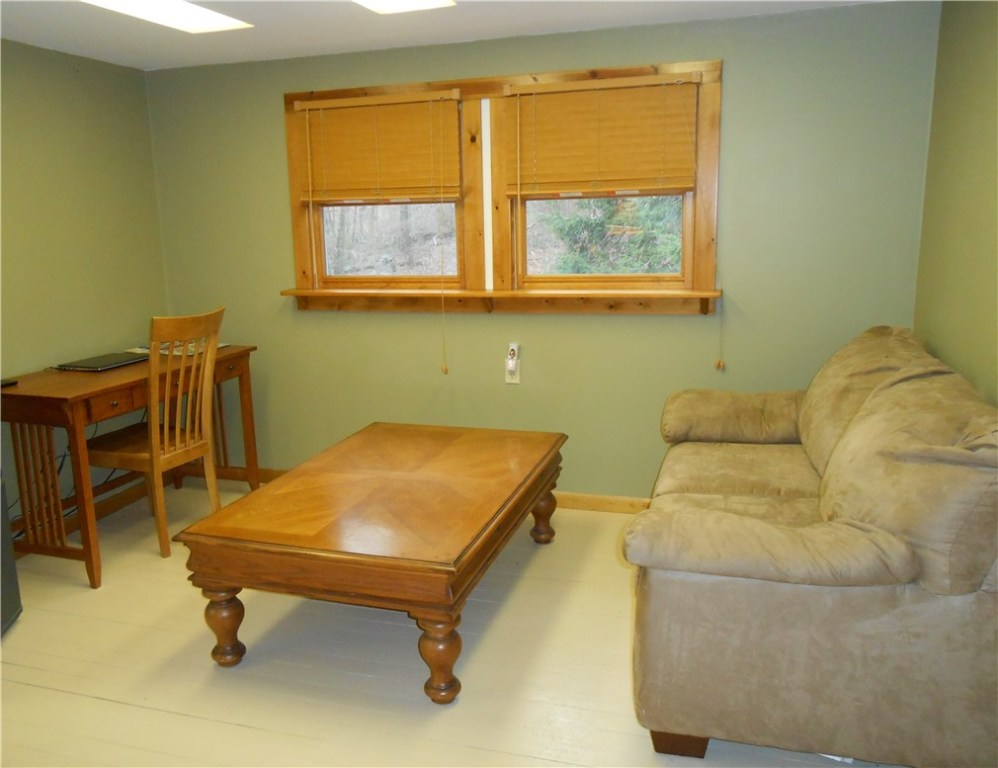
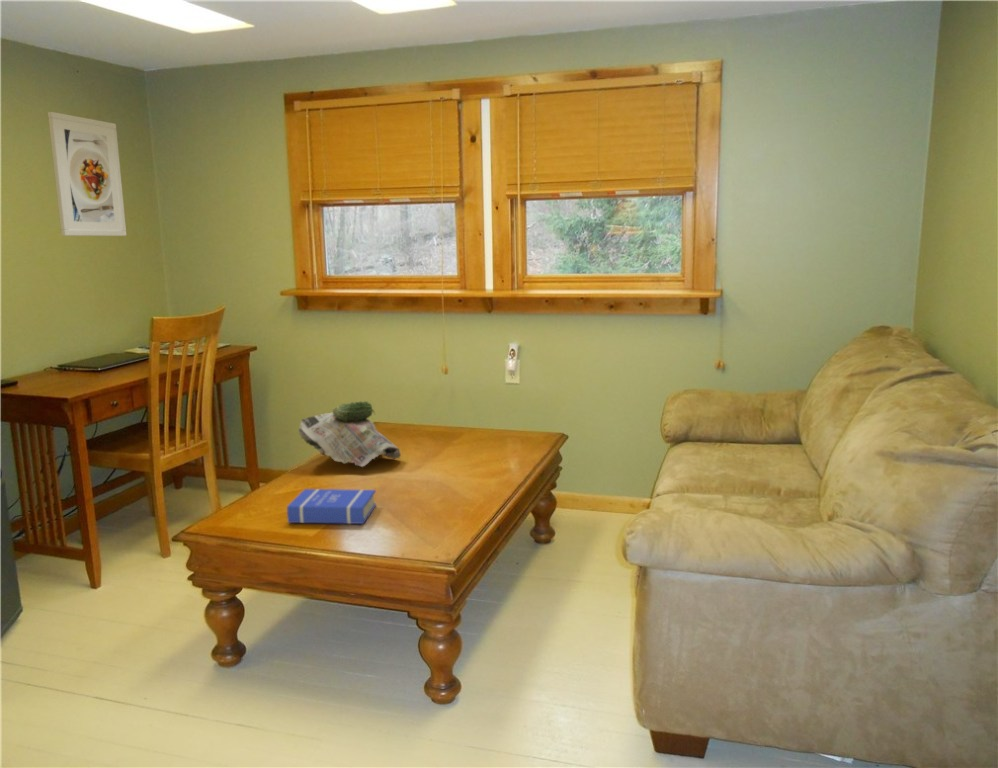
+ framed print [47,111,127,237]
+ book [286,488,377,525]
+ newspaper [298,400,402,468]
